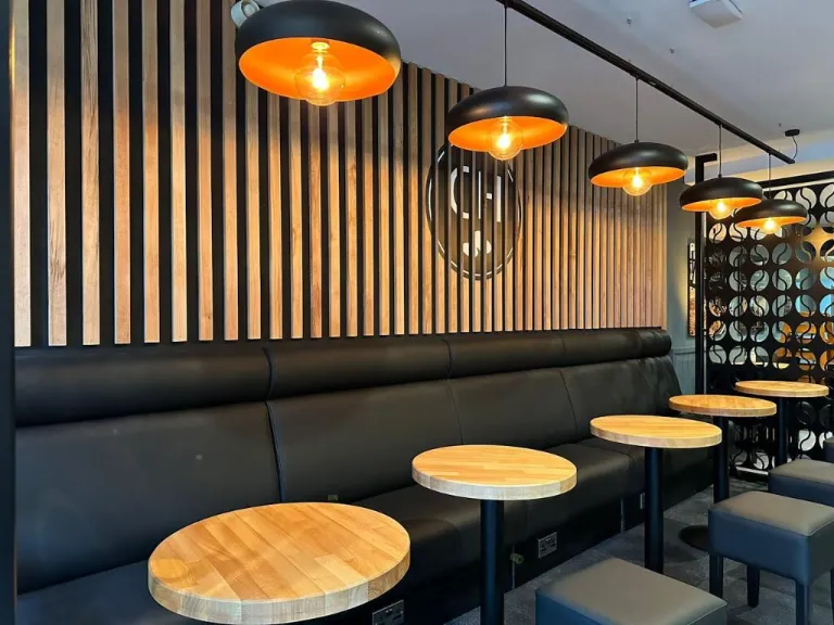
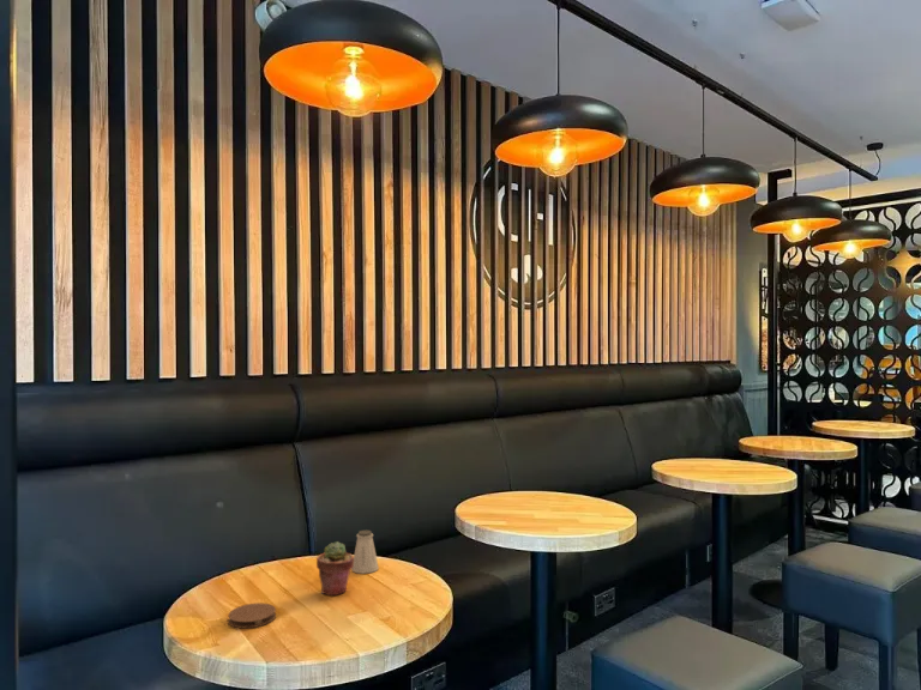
+ saltshaker [350,529,380,575]
+ coaster [228,601,277,629]
+ potted succulent [315,540,354,597]
